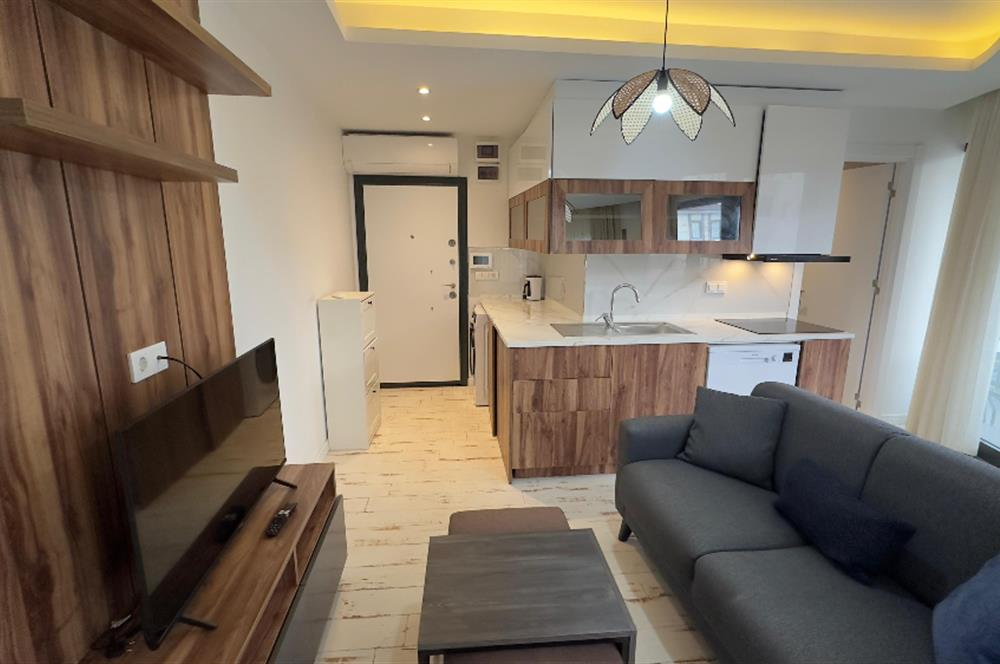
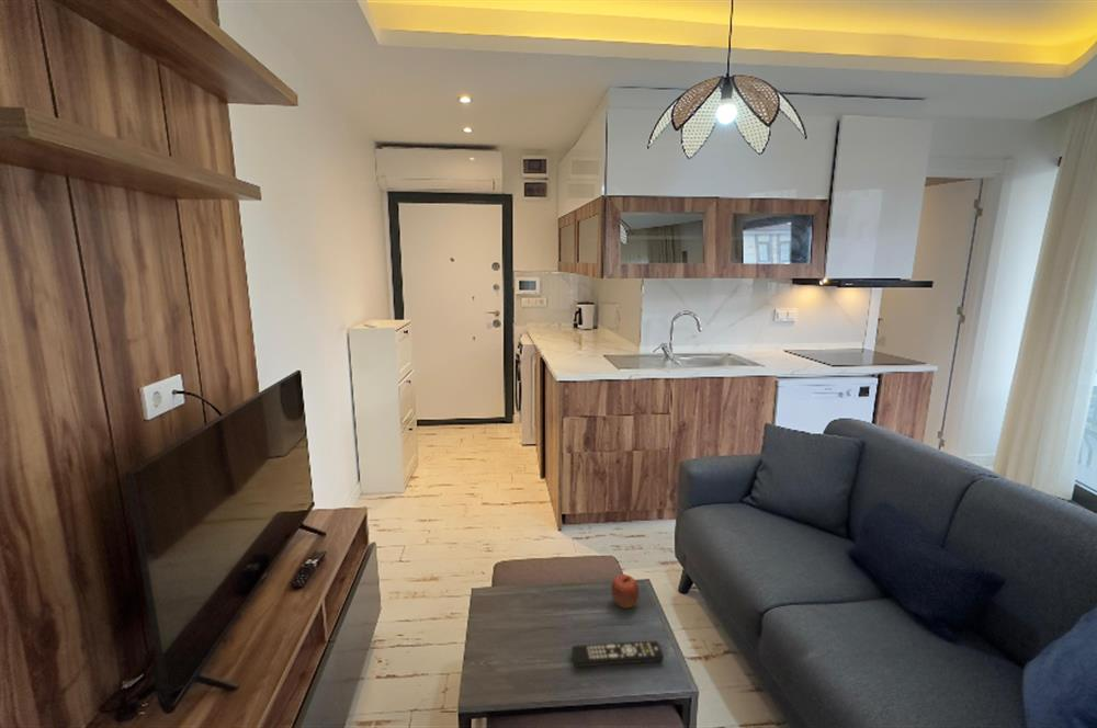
+ apple [610,573,641,610]
+ remote control [570,640,665,668]
